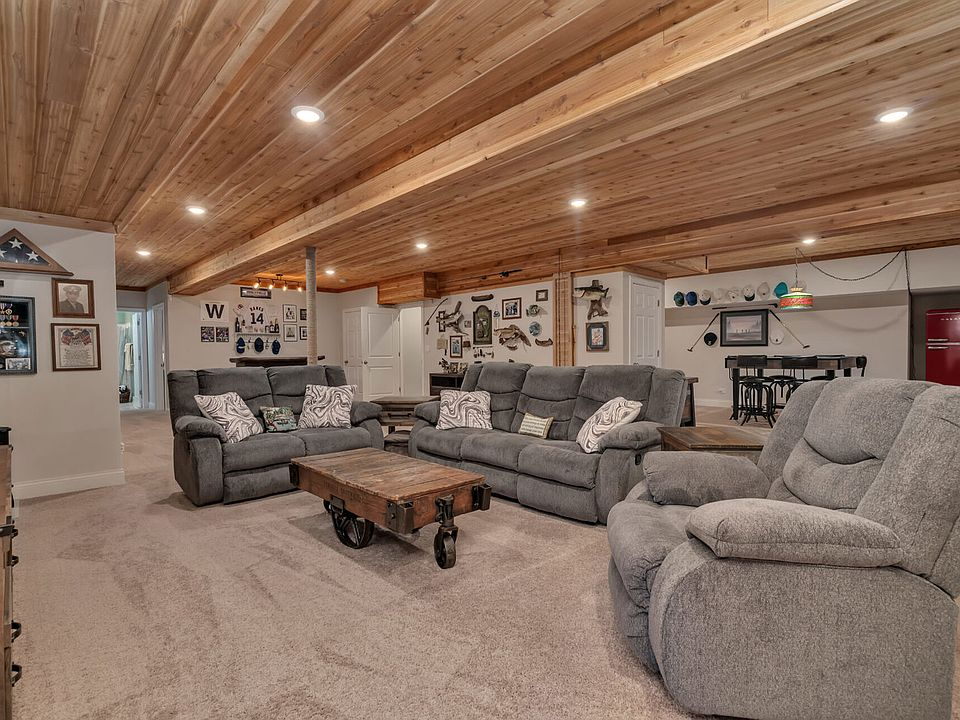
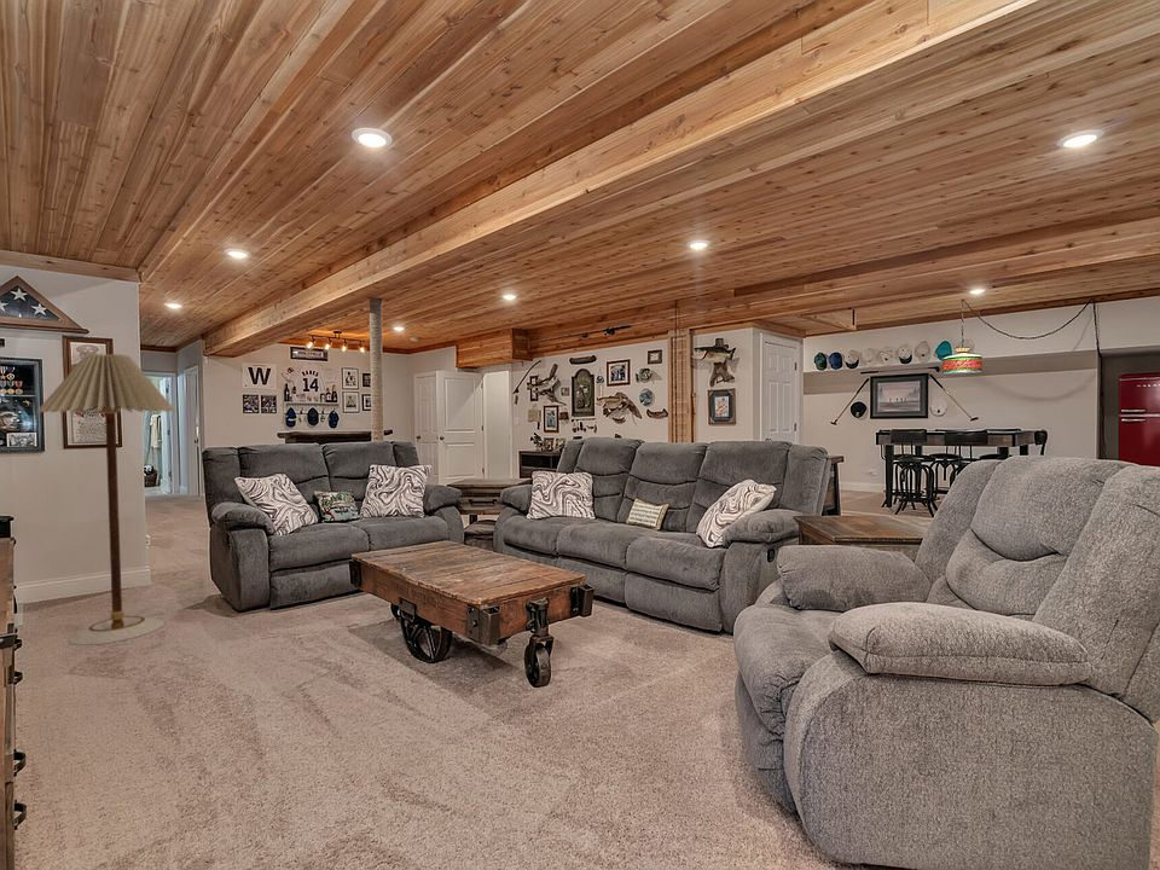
+ floor lamp [35,353,178,646]
